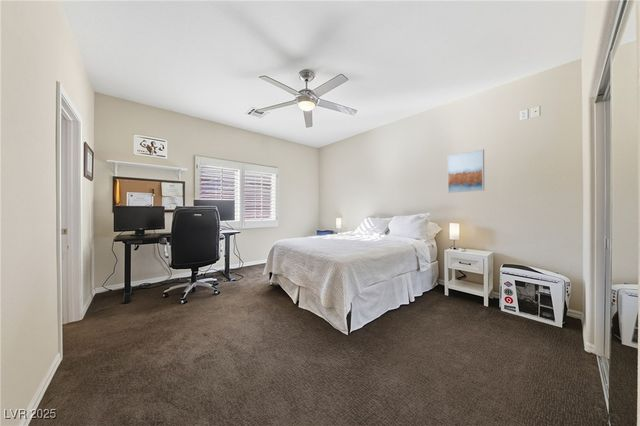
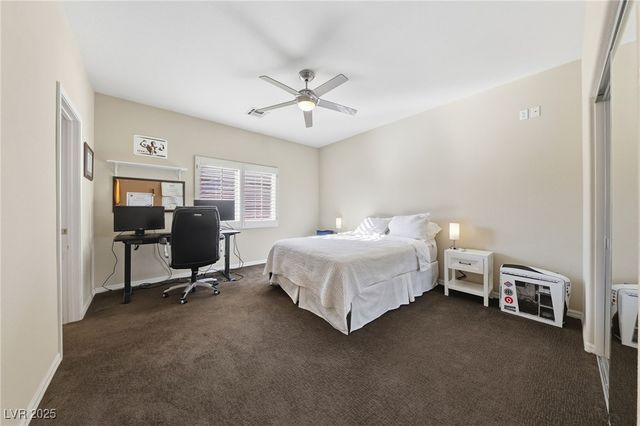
- wall art [446,148,485,194]
